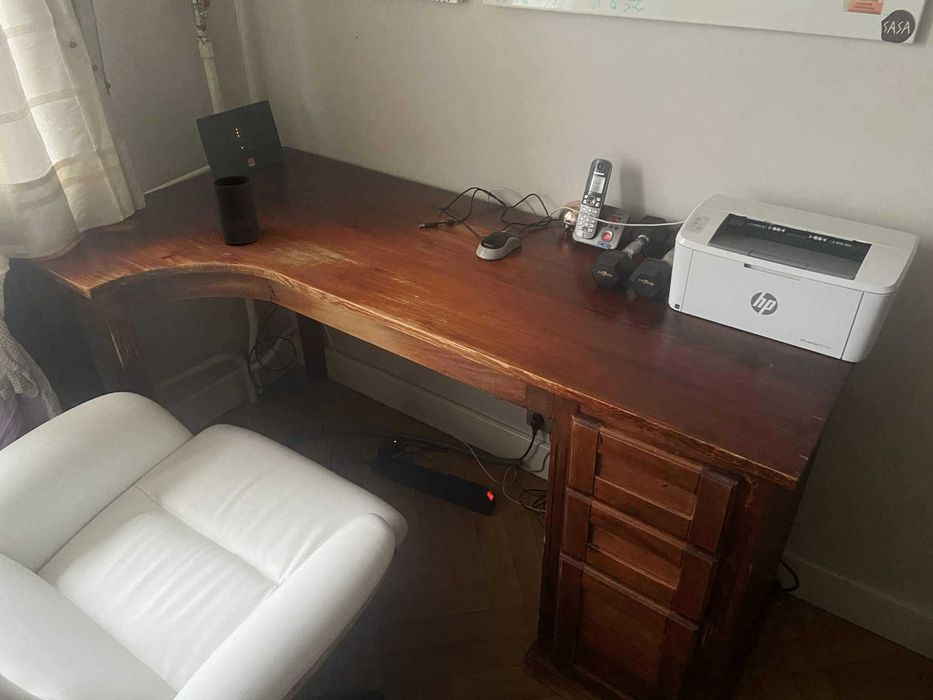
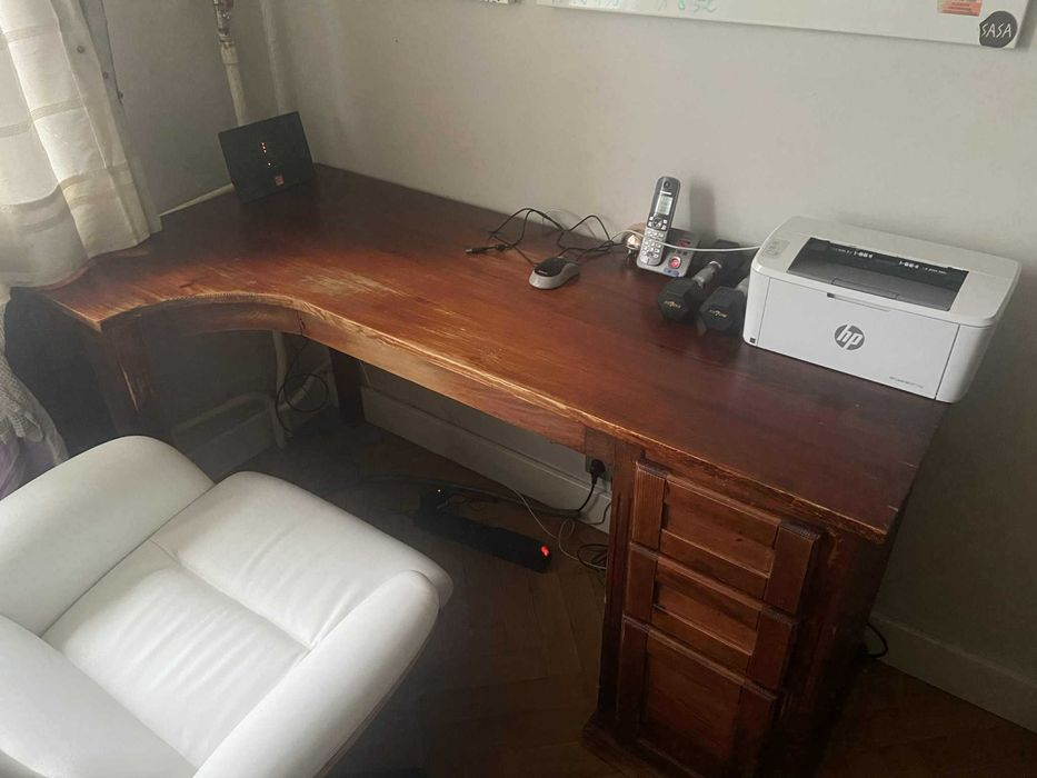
- cup [212,174,262,245]
